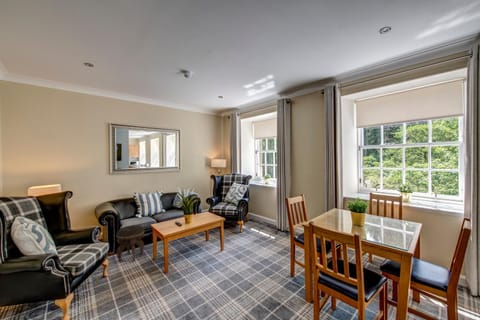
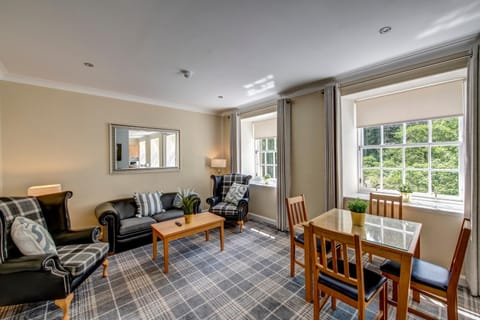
- footstool [115,224,145,262]
